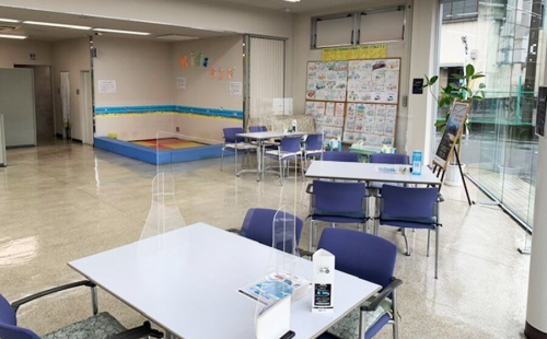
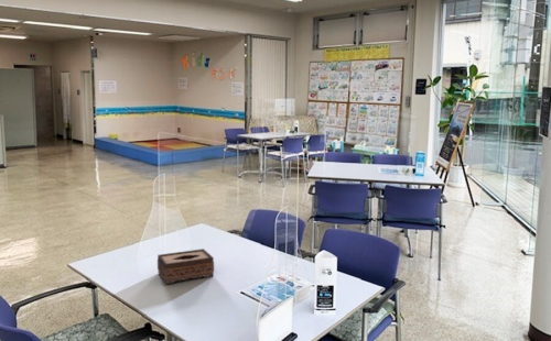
+ tissue box [156,248,215,285]
